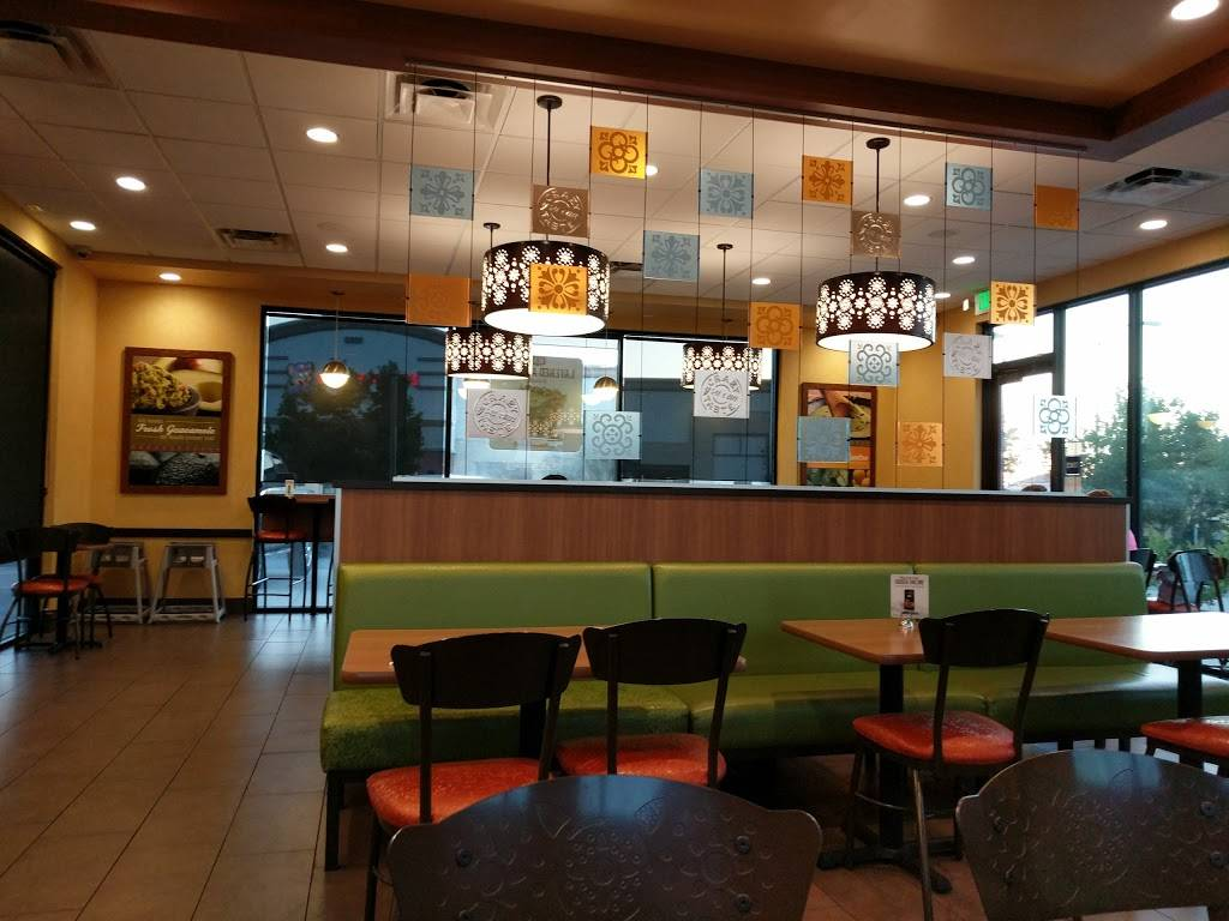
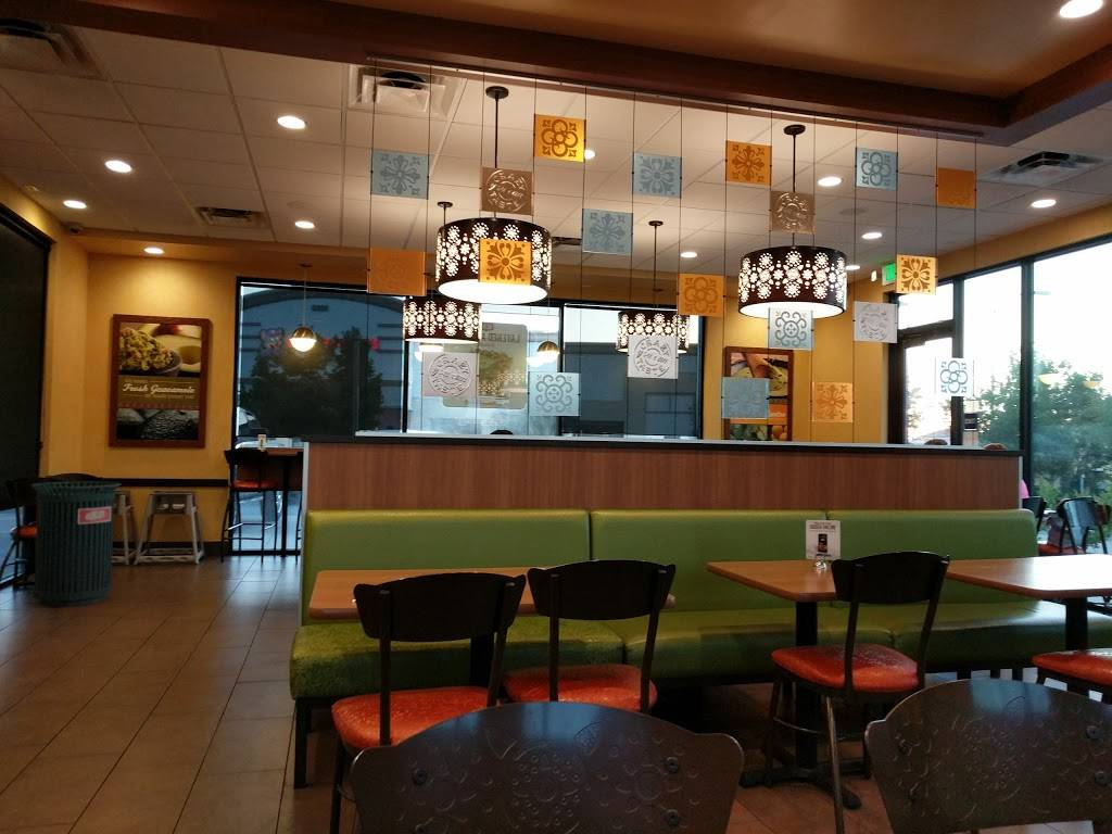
+ trash can [29,481,122,608]
